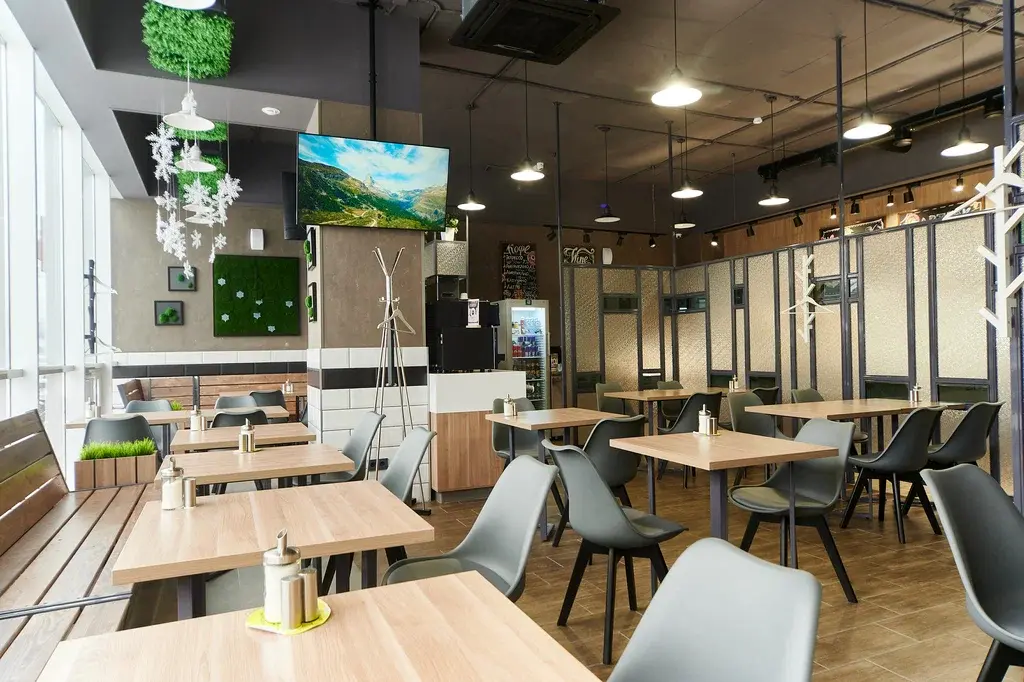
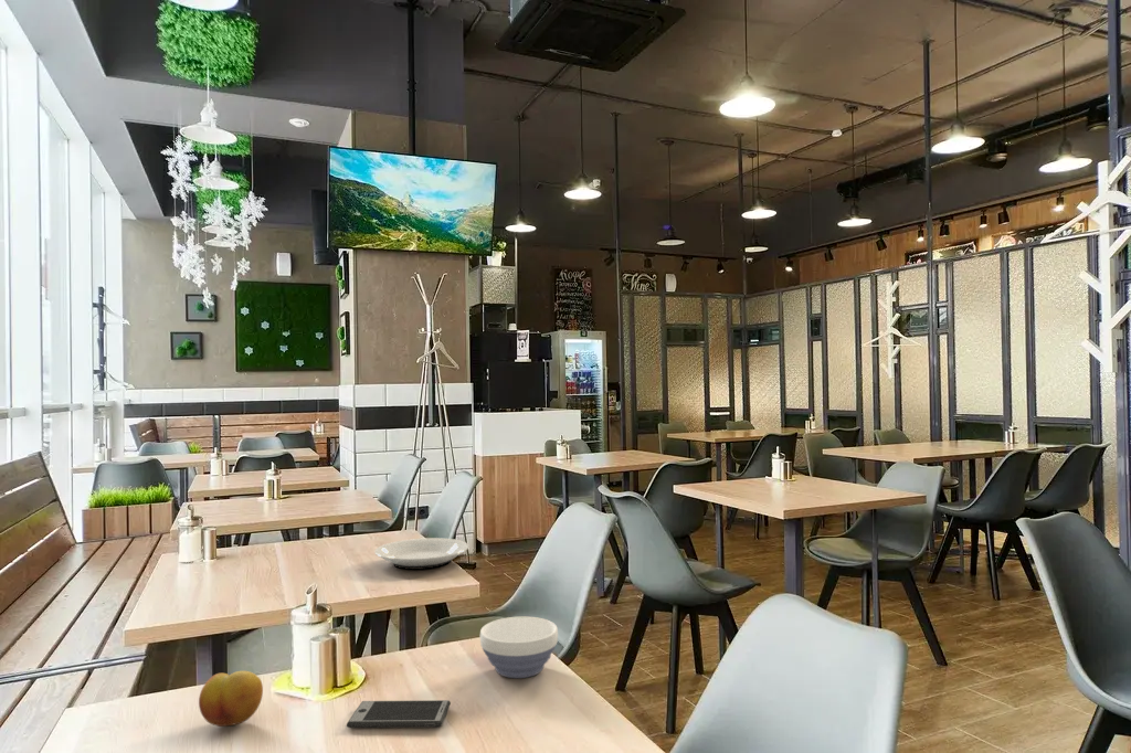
+ fruit [198,670,264,728]
+ smartphone [346,699,452,729]
+ plate [373,537,469,571]
+ bowl [479,616,559,679]
